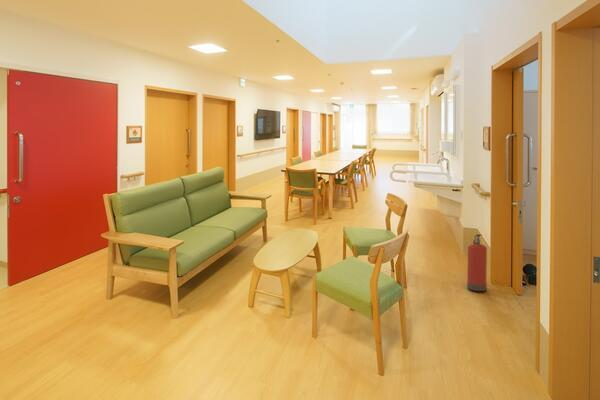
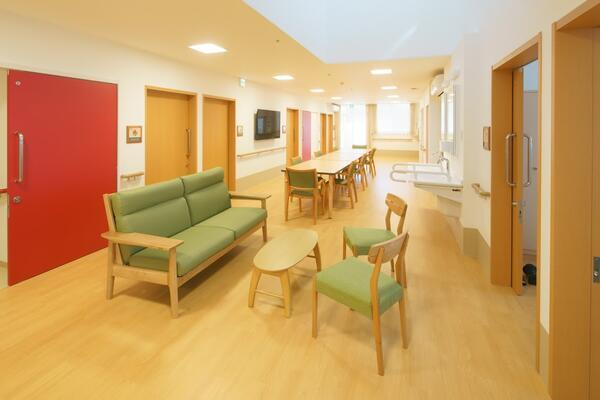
- fire extinguisher [466,233,488,292]
